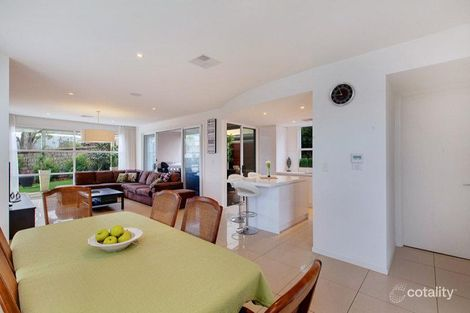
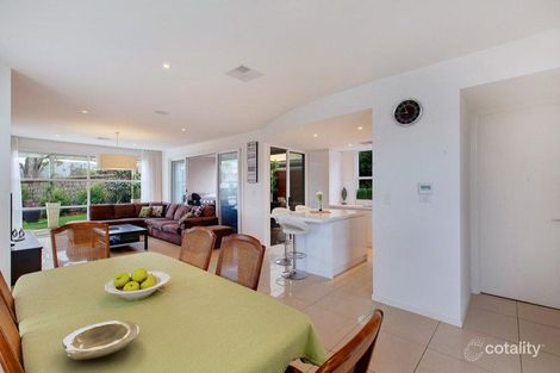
+ plate [62,319,141,361]
